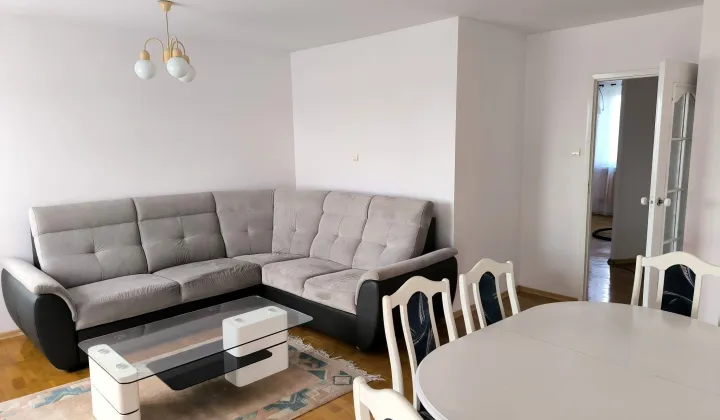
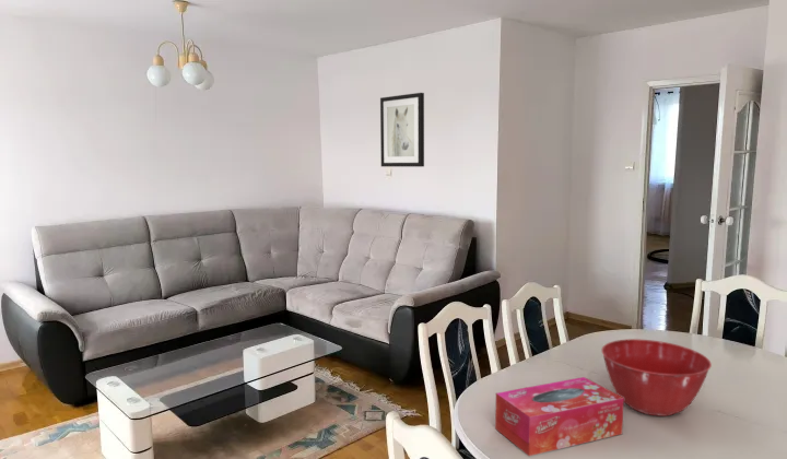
+ tissue box [494,376,624,457]
+ wall art [379,92,425,168]
+ mixing bowl [600,338,713,417]
